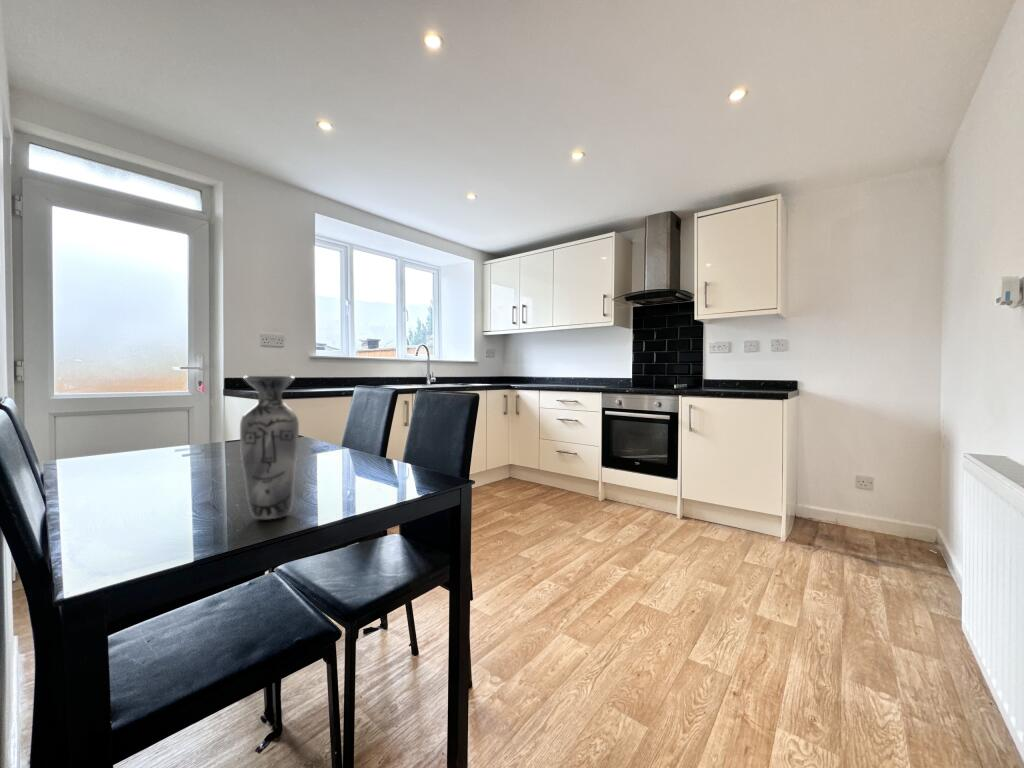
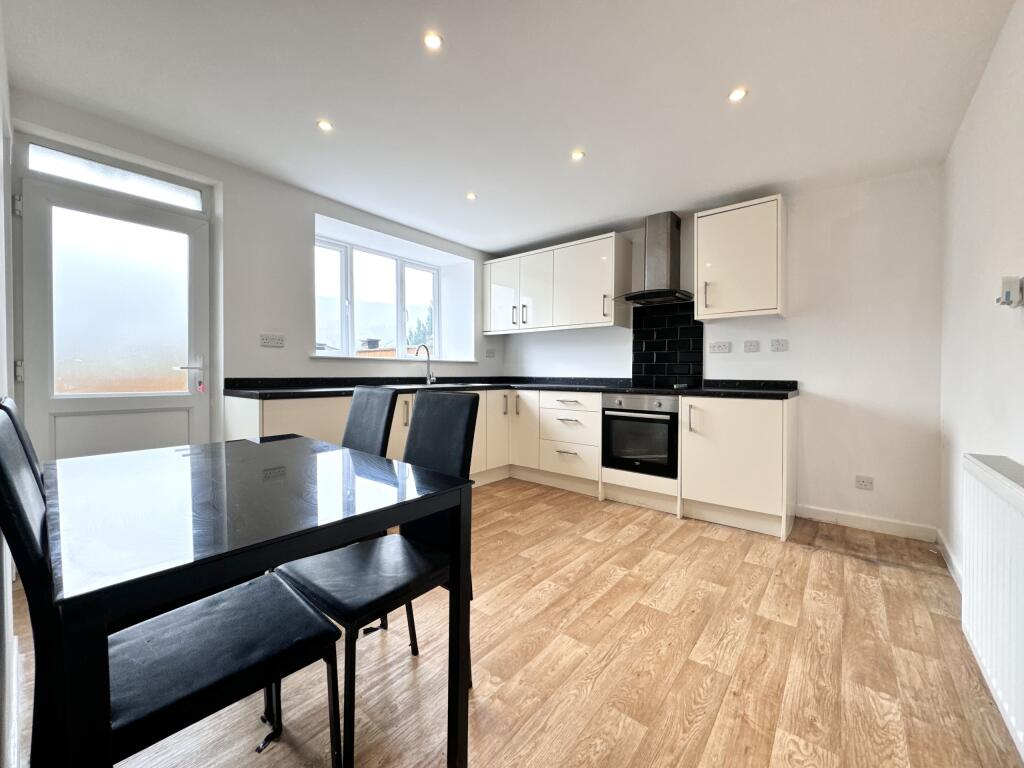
- vase [239,375,300,520]
